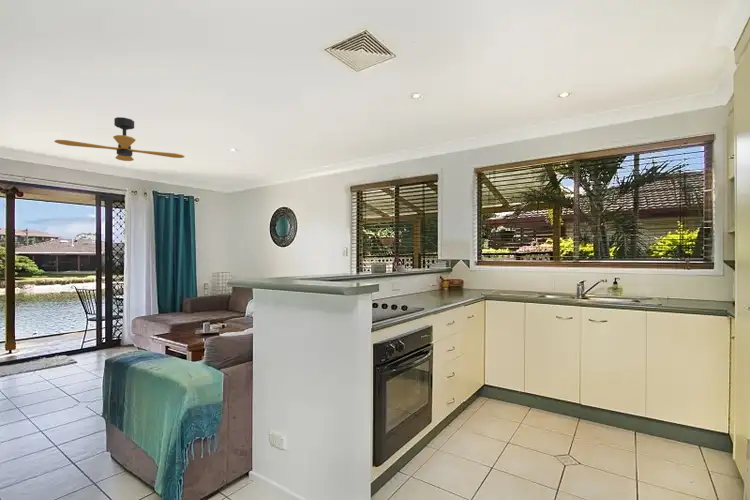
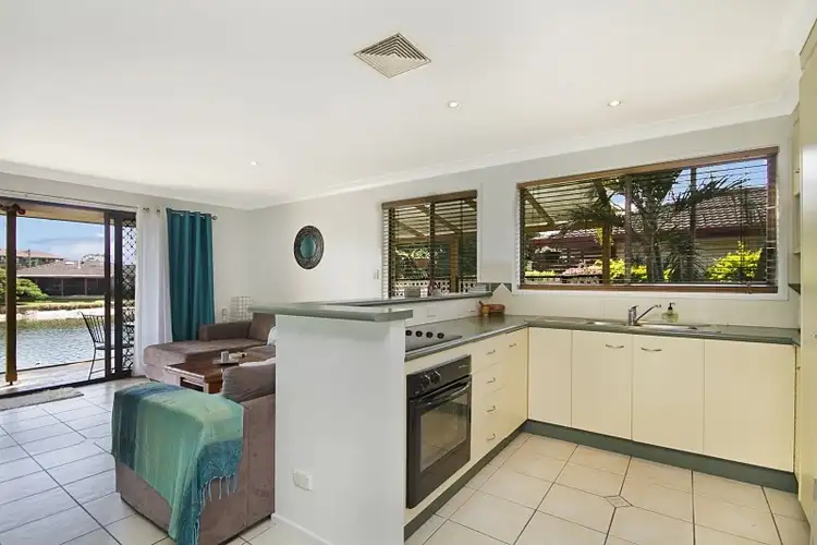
- ceiling fan [53,116,186,162]
